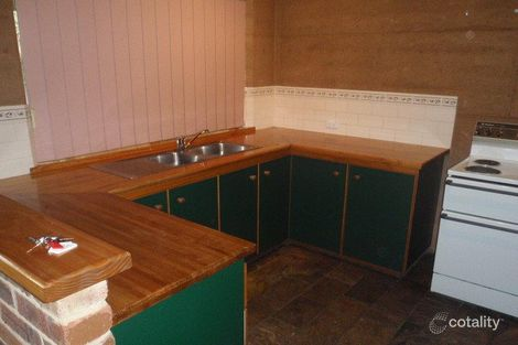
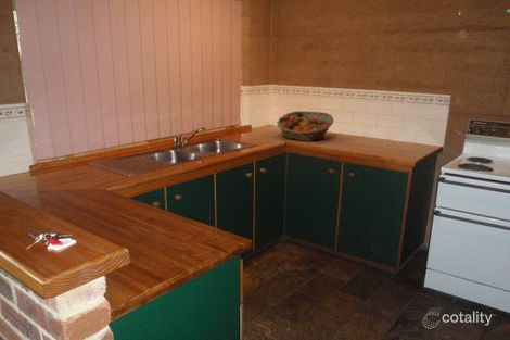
+ fruit basket [276,110,335,142]
